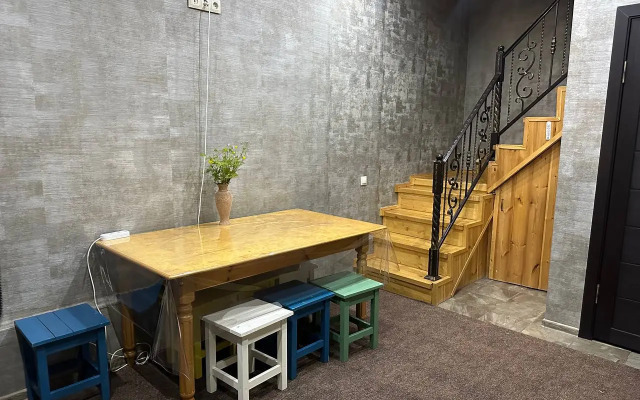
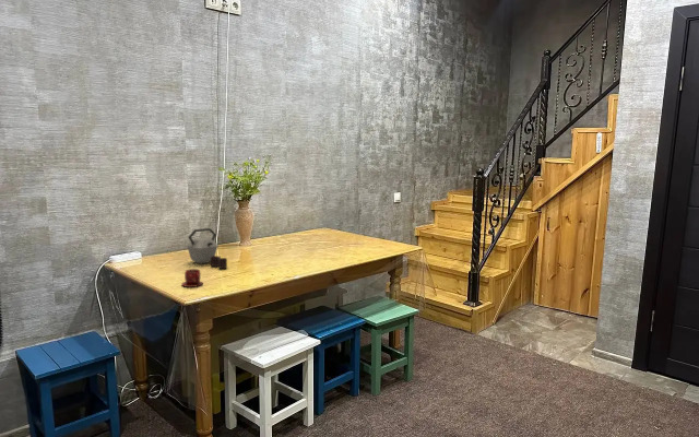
+ kettle [186,227,228,270]
+ teacup [180,268,204,288]
